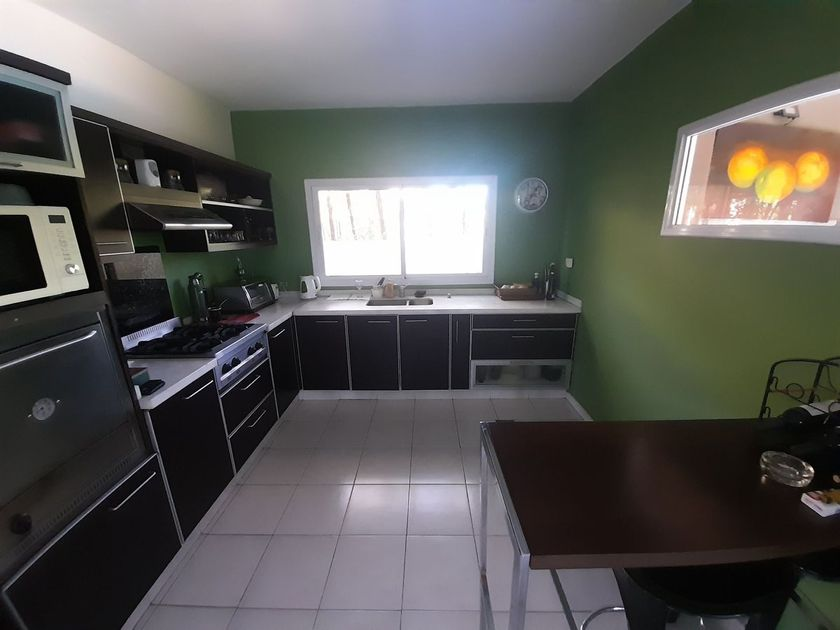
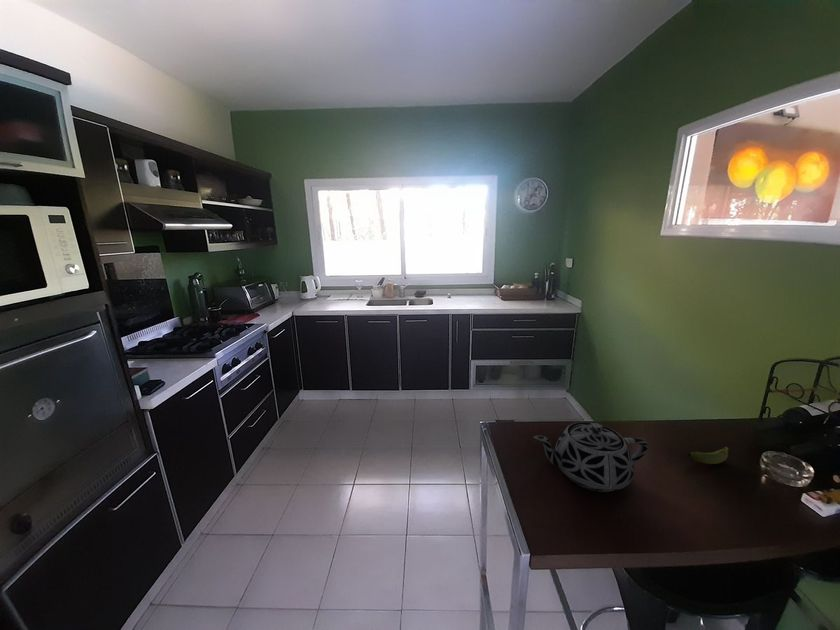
+ teapot [533,421,649,493]
+ banana [687,445,729,465]
